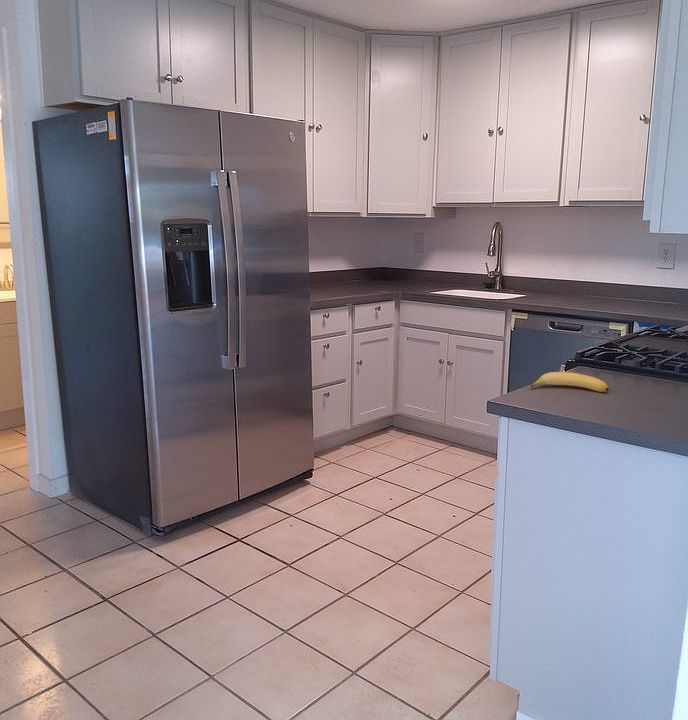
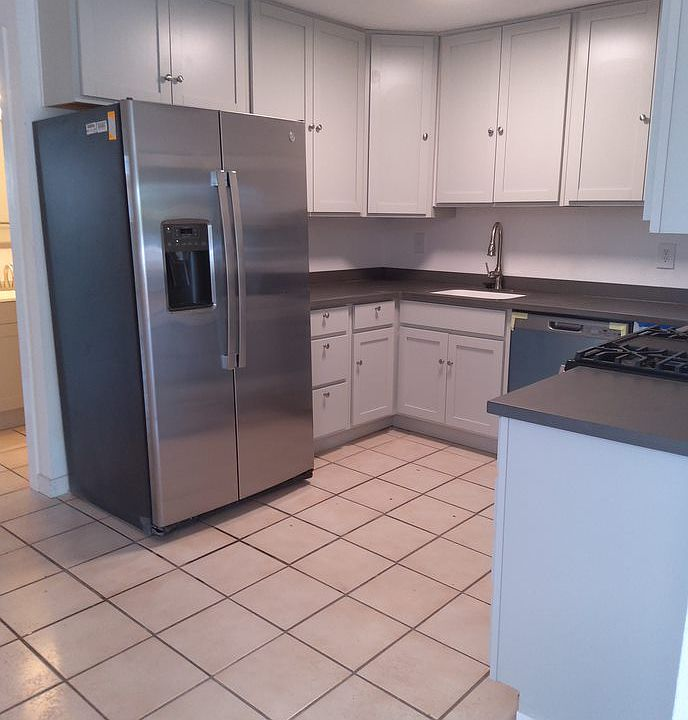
- banana [529,371,610,393]
